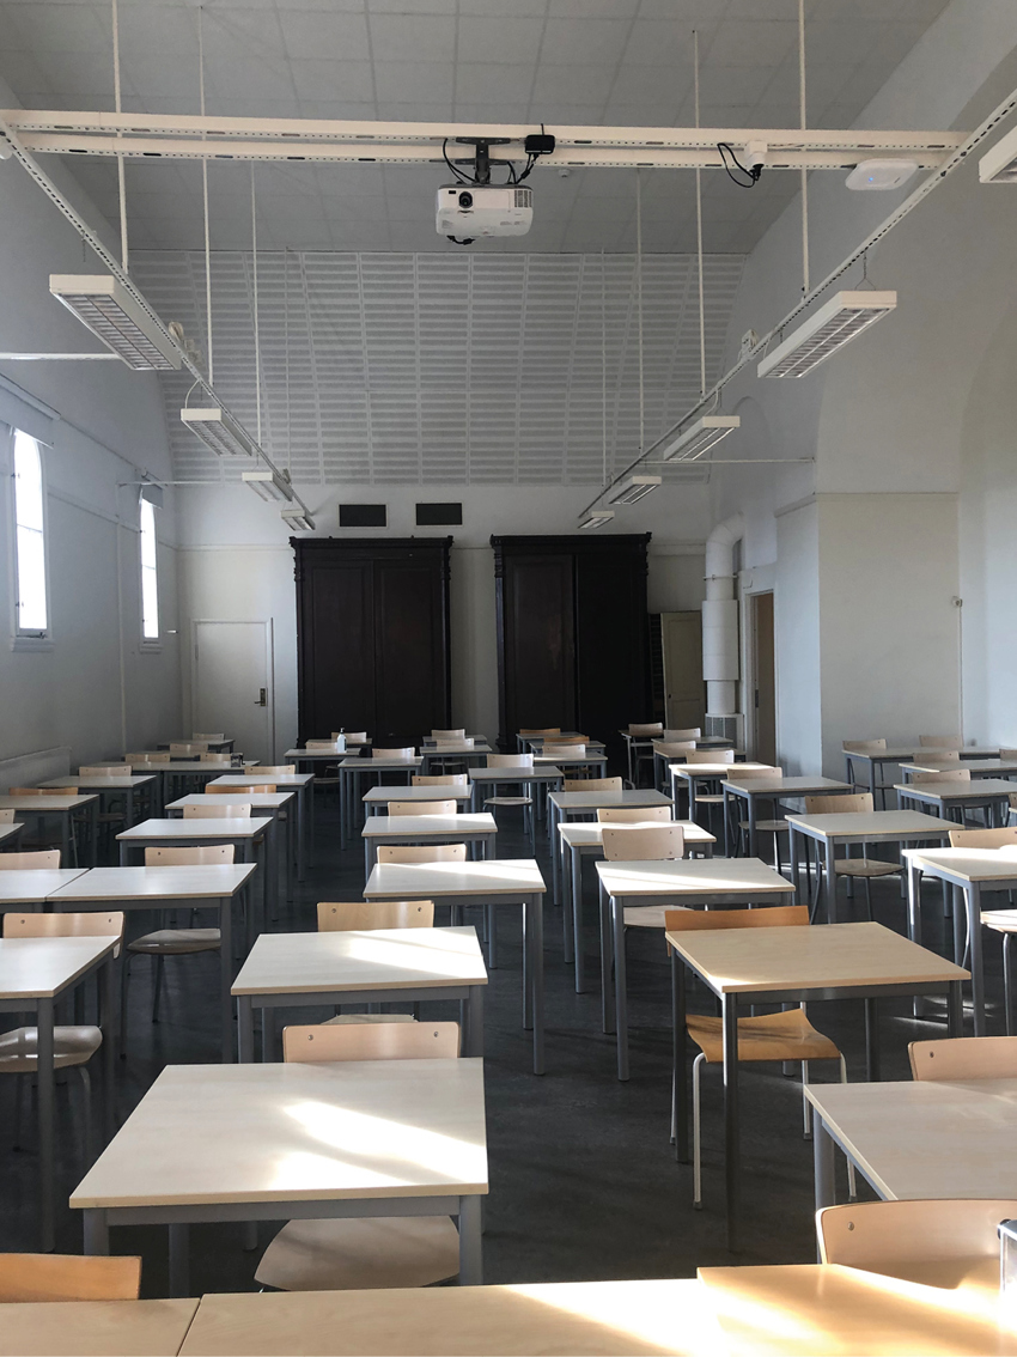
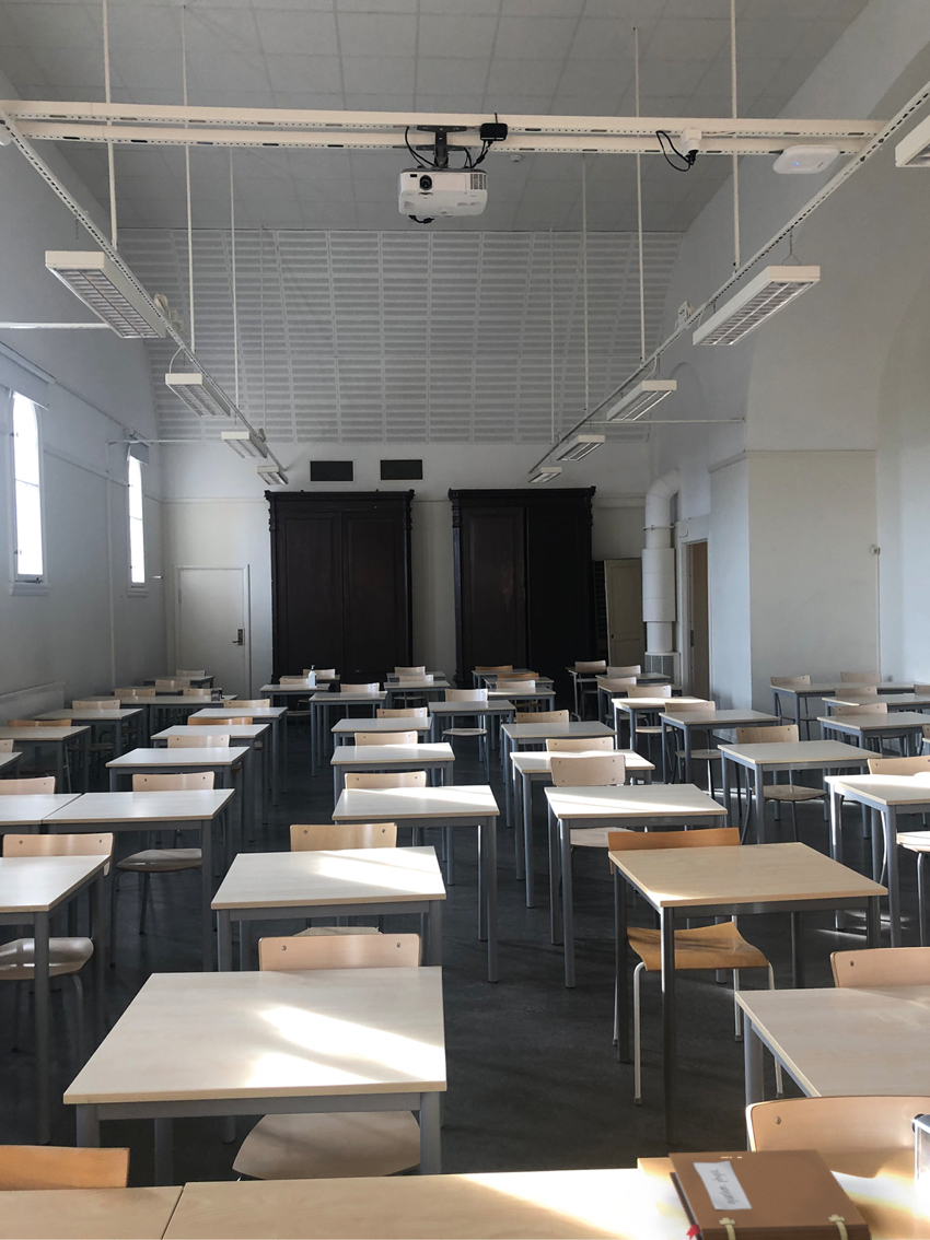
+ notebook [667,1148,873,1240]
